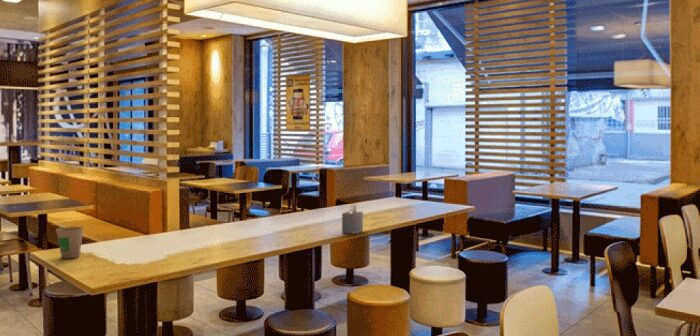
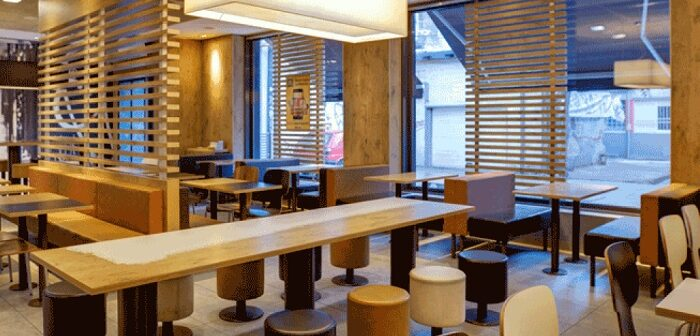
- napkin holder [341,204,364,235]
- paper cup [55,226,84,259]
